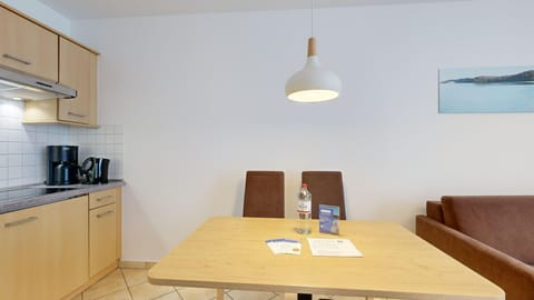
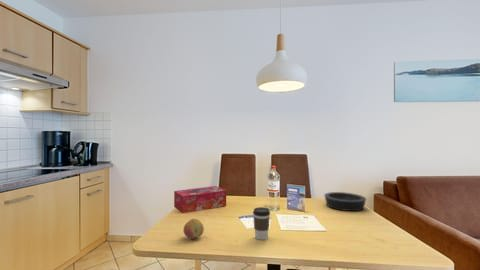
+ coffee cup [252,206,271,241]
+ fruit [183,218,205,240]
+ tissue box [173,185,227,214]
+ bowl [323,191,367,212]
